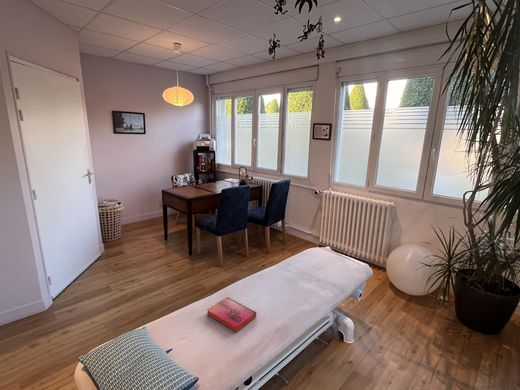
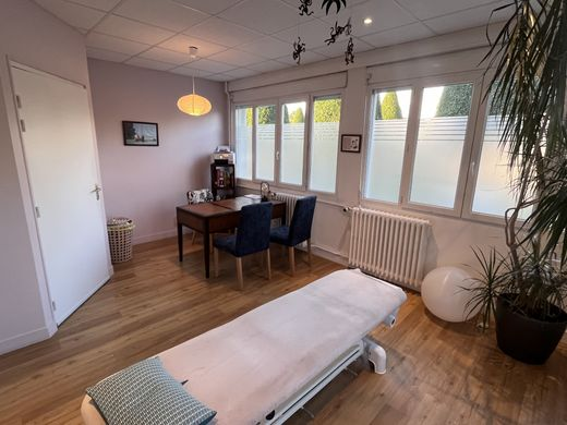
- hardback book [206,296,257,333]
